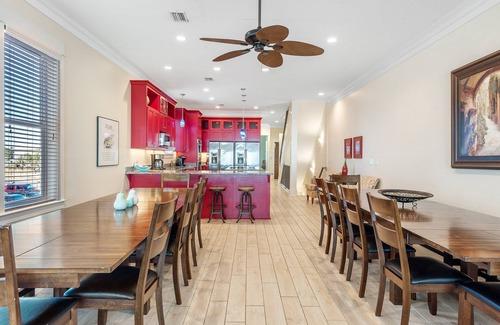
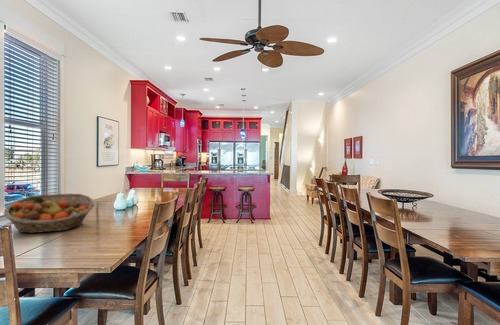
+ fruit basket [2,193,96,234]
